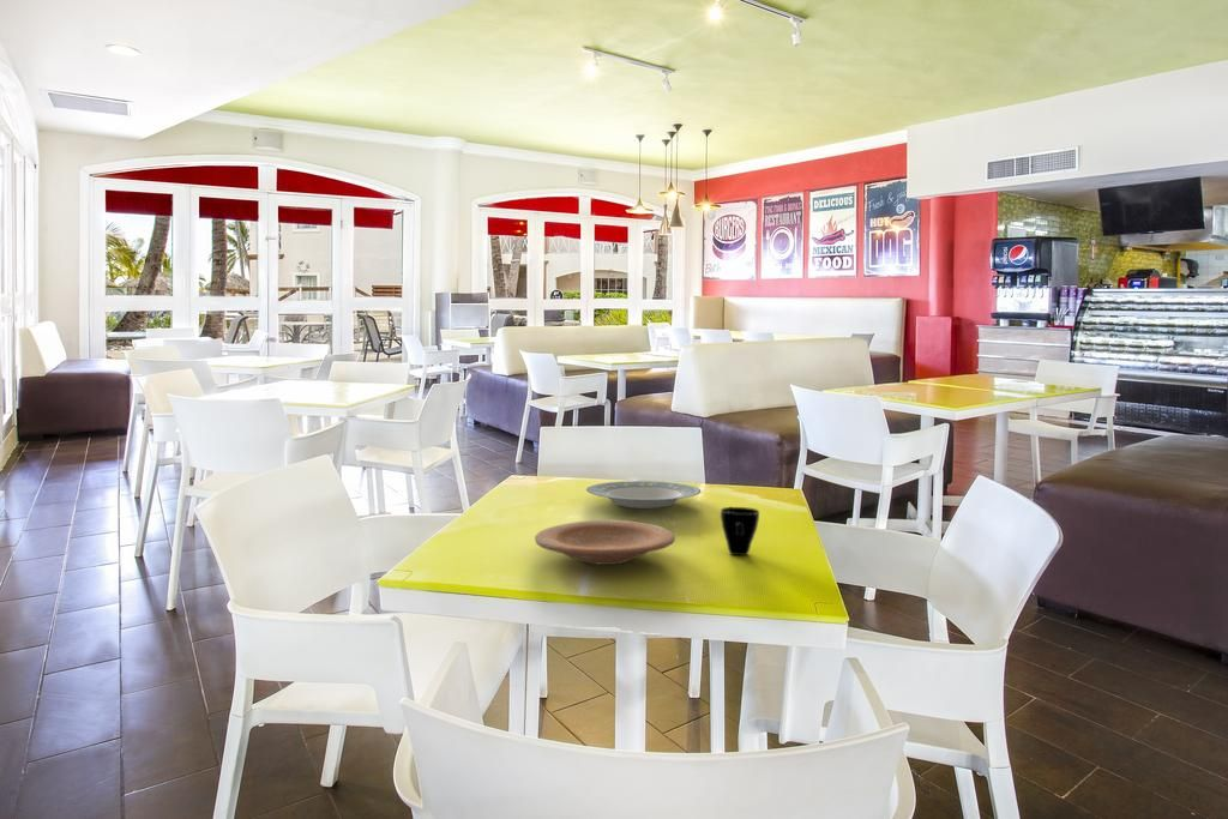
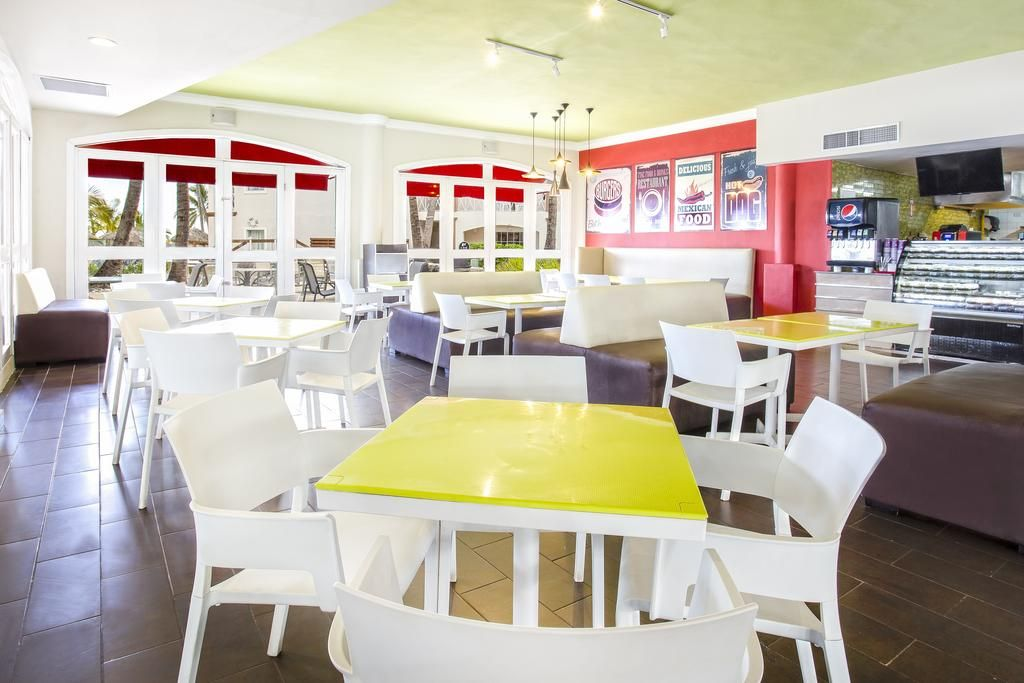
- cup [720,506,760,556]
- plate [534,519,676,566]
- plate [585,480,702,510]
